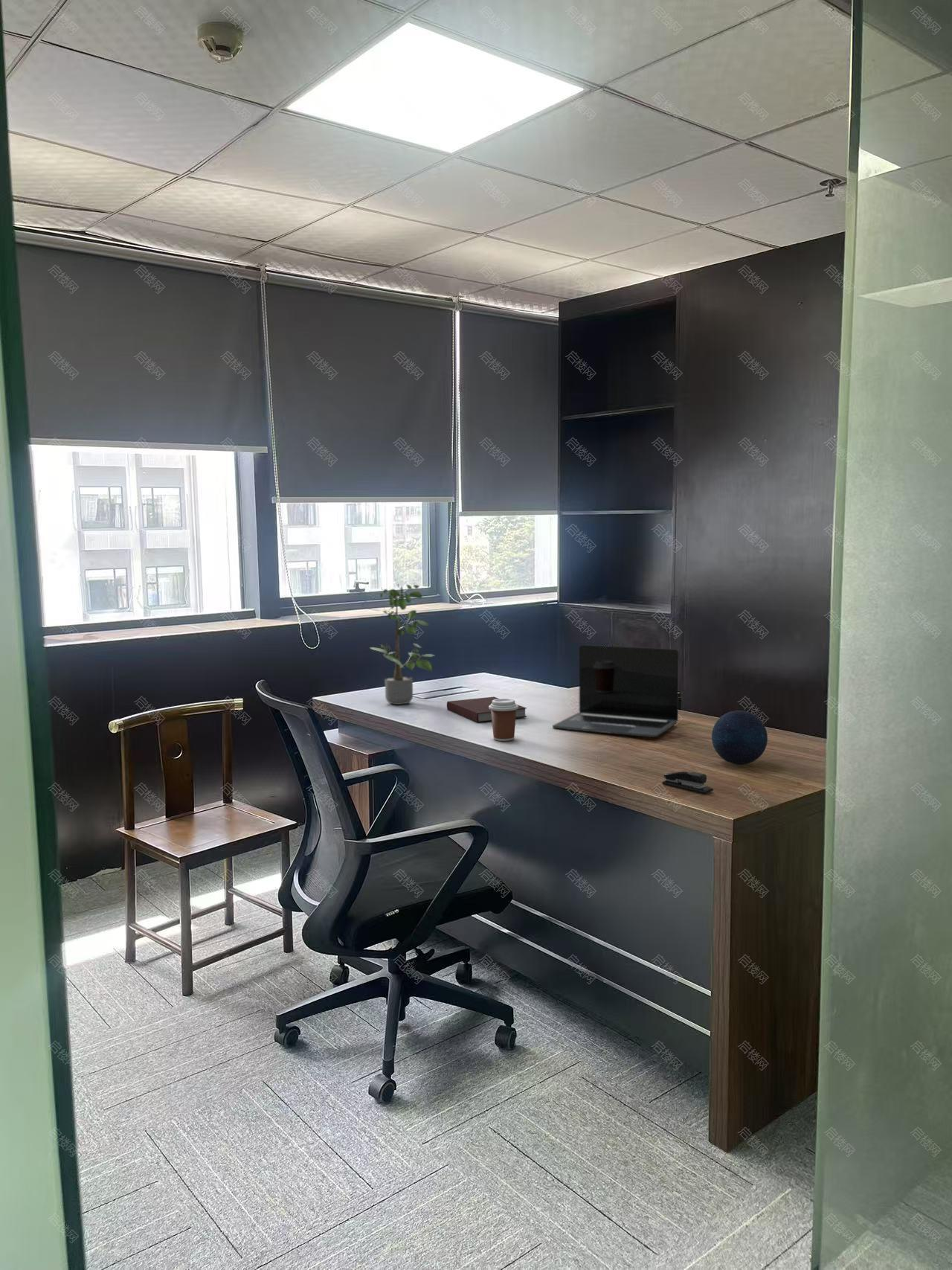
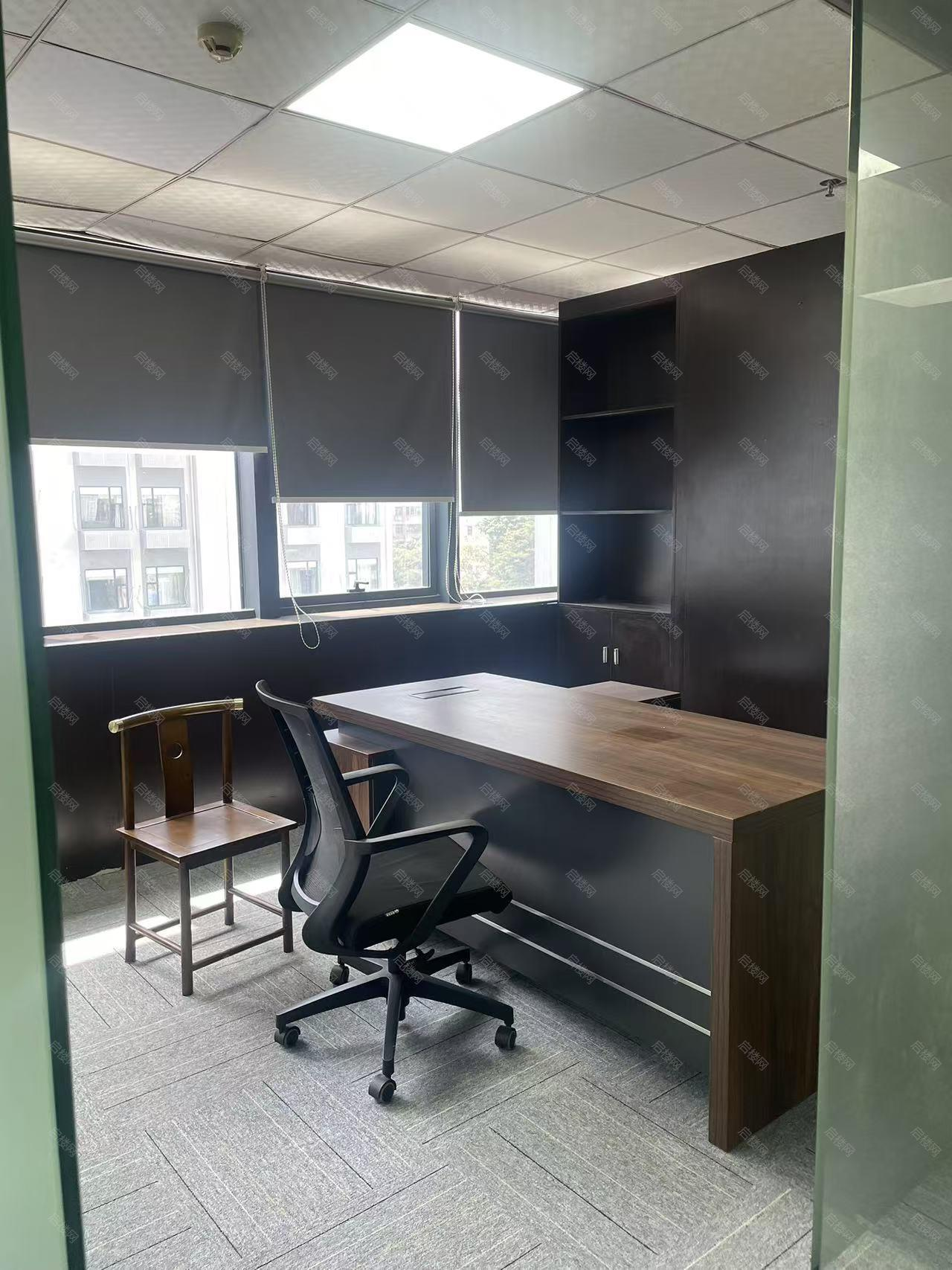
- coffee cup [489,698,518,742]
- laptop [552,644,680,738]
- potted plant [370,580,434,705]
- notebook [446,696,527,723]
- stapler [661,771,714,795]
- decorative orb [711,710,768,766]
